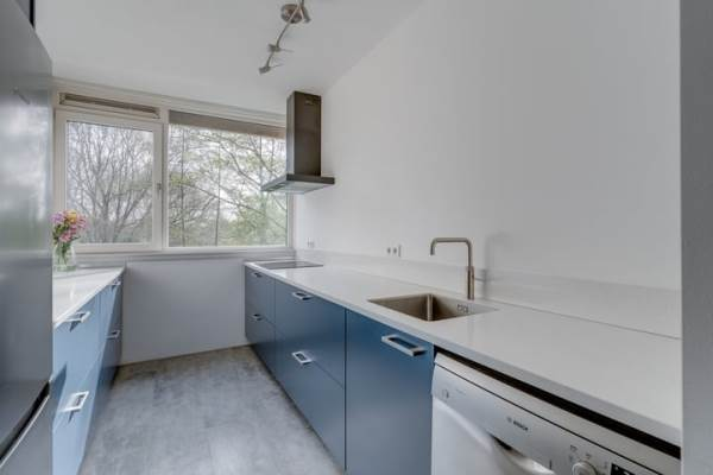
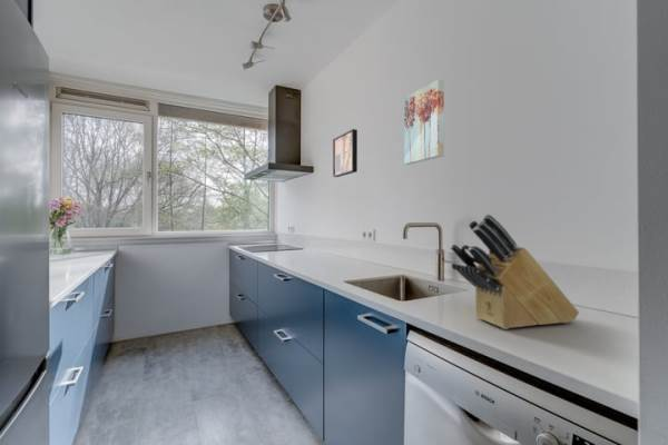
+ wall art [332,128,358,178]
+ wall art [403,79,445,166]
+ knife block [449,214,580,330]
